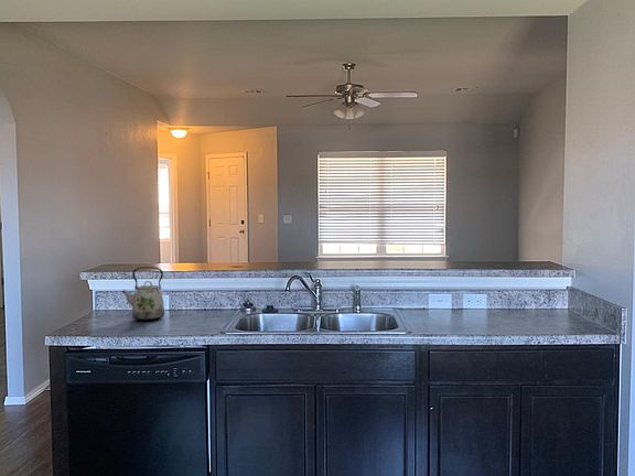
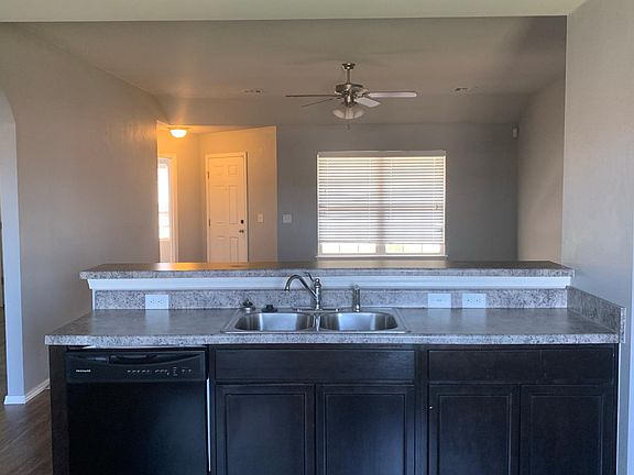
- kettle [120,266,165,322]
